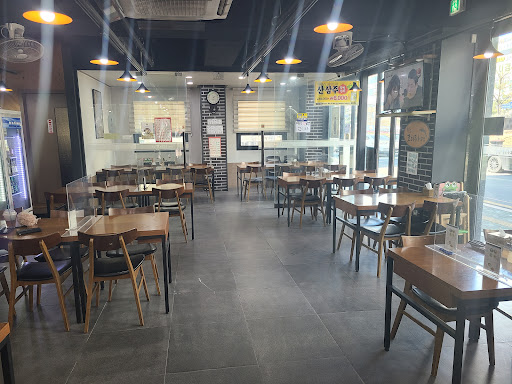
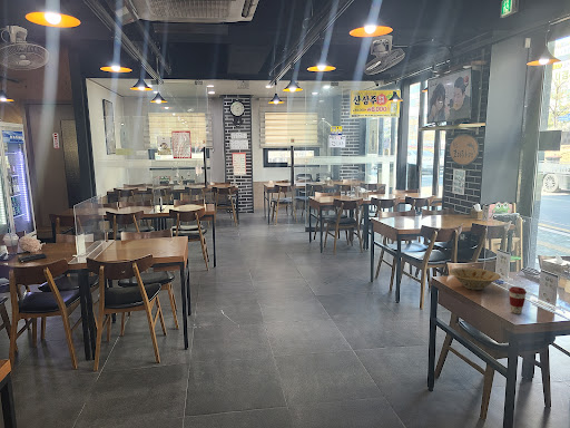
+ coffee cup [508,285,528,315]
+ bowl [449,266,502,291]
